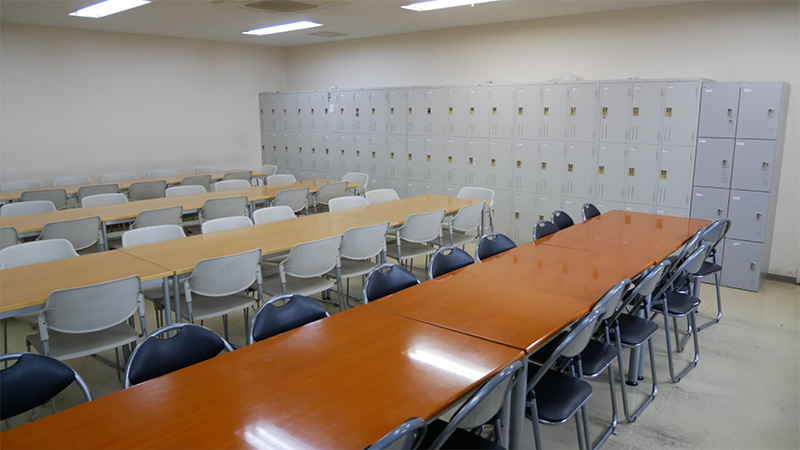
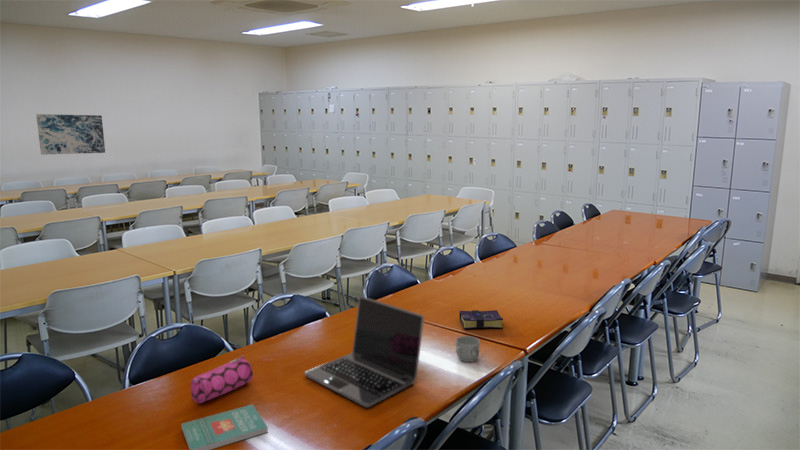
+ book [180,403,269,450]
+ mug [455,335,481,363]
+ book [458,309,504,330]
+ pencil case [190,354,254,404]
+ laptop [304,295,425,408]
+ wall art [35,113,106,156]
